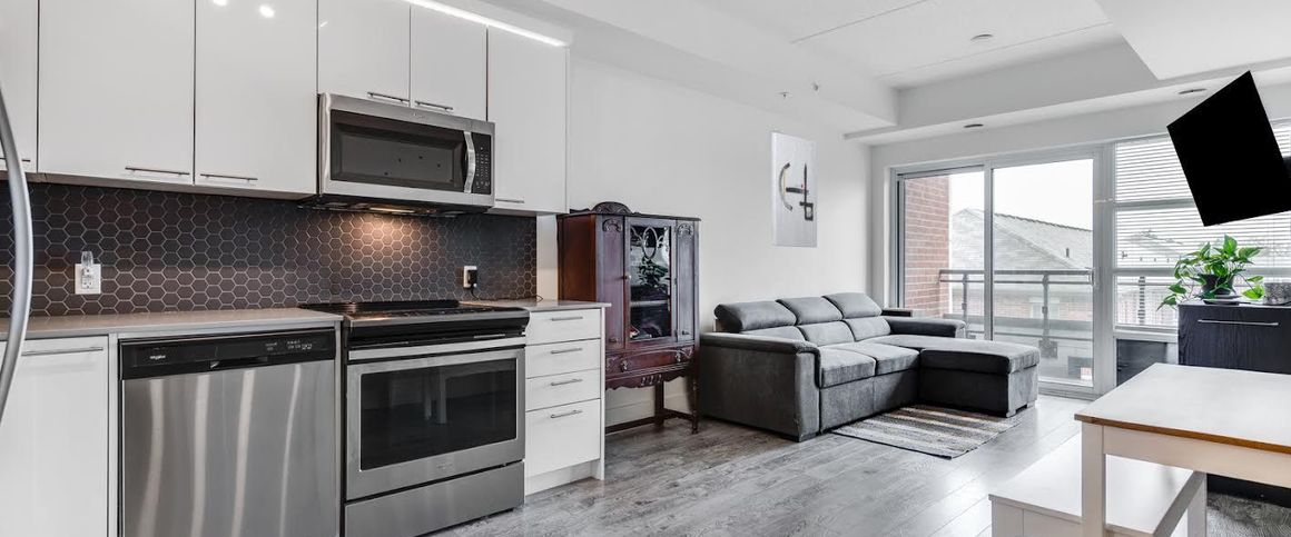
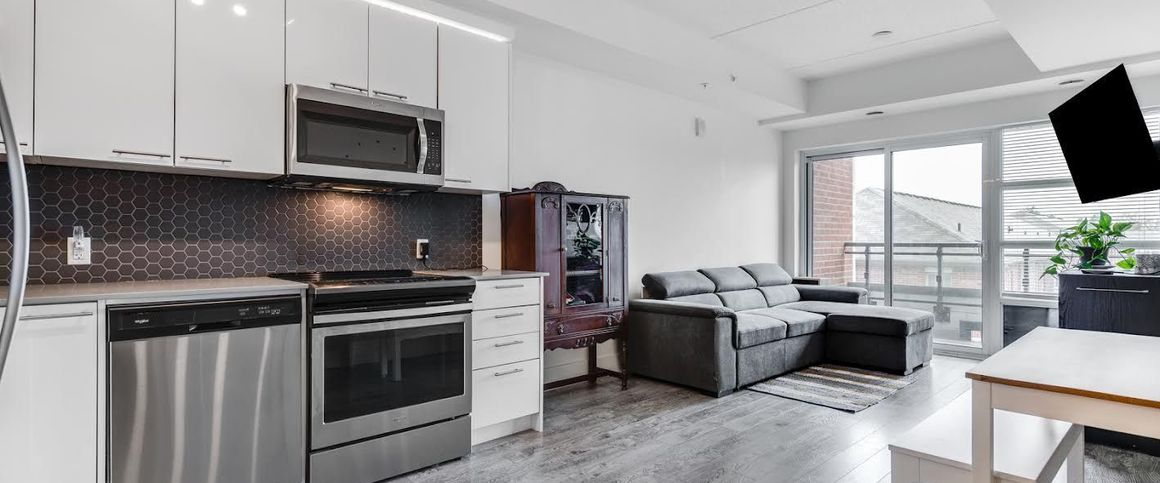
- wall art [770,131,818,249]
